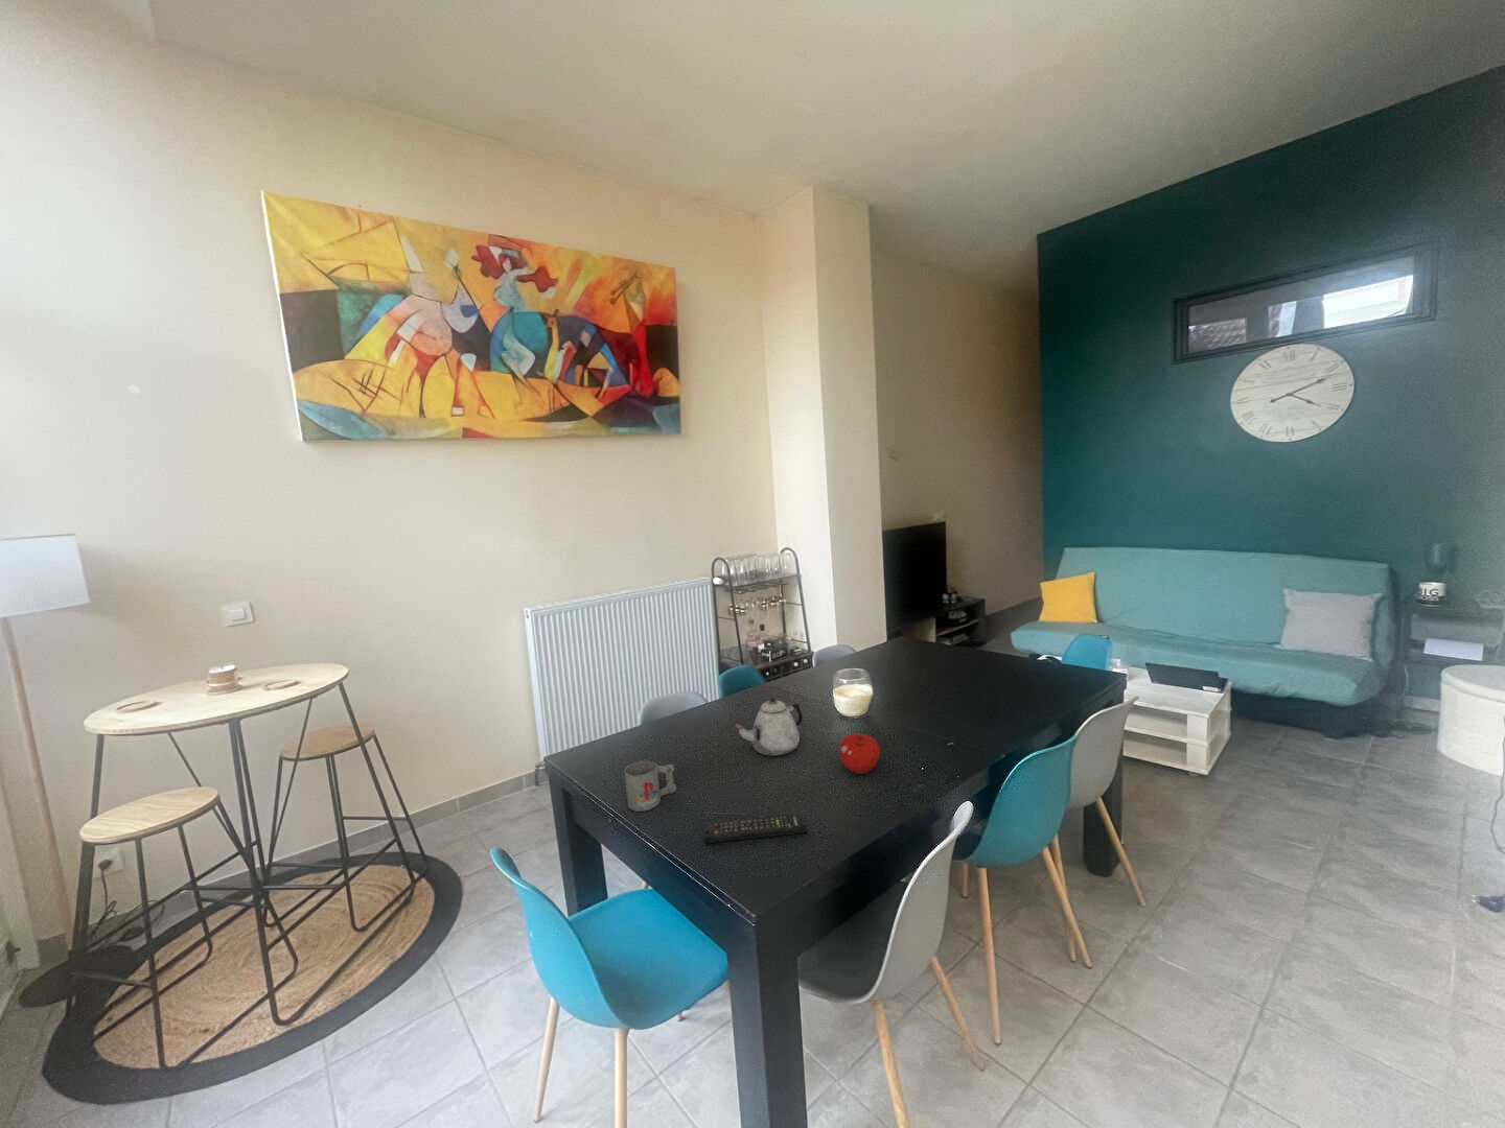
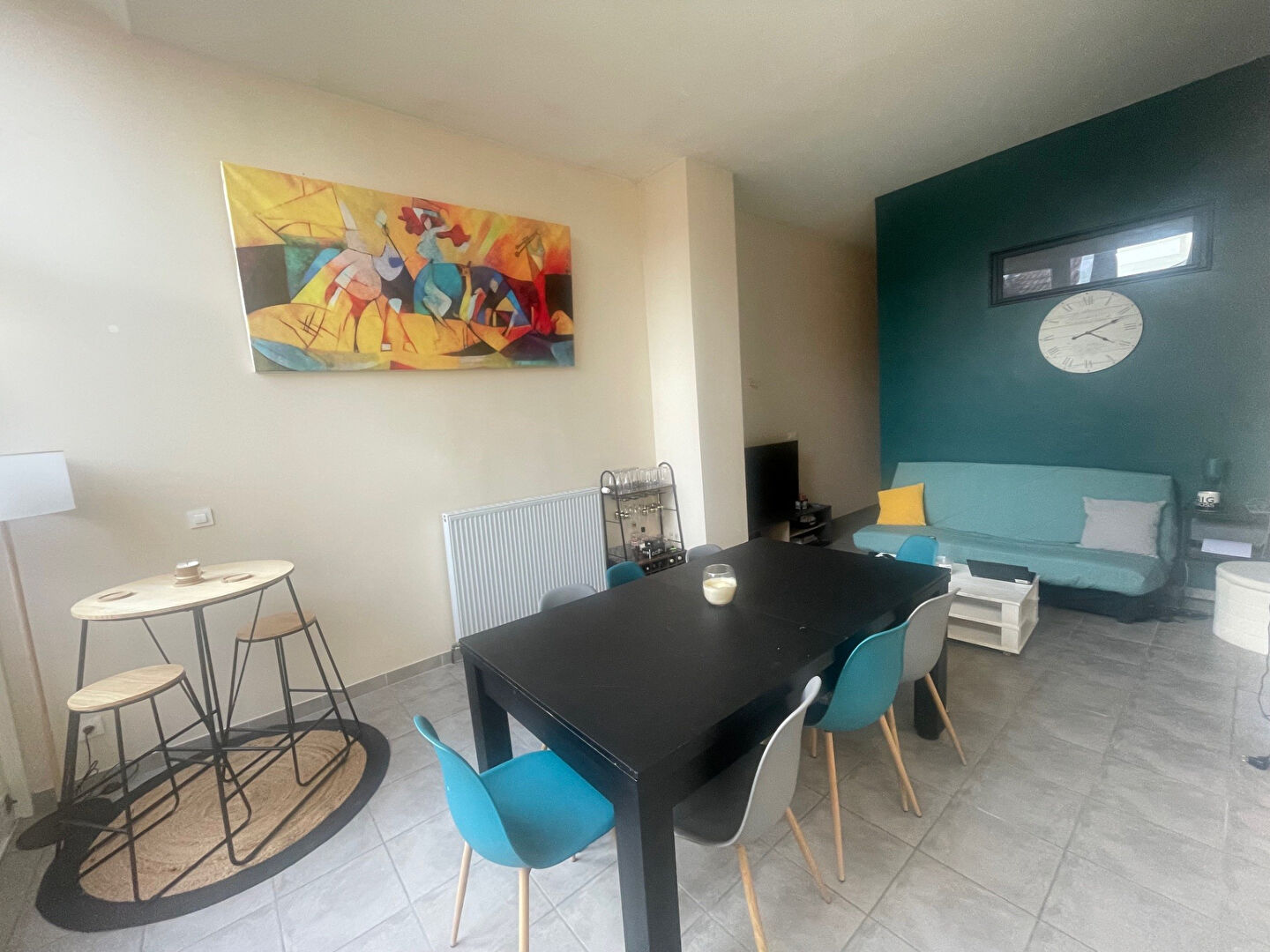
- teapot [734,697,803,757]
- mug [625,760,677,813]
- fruit [838,732,880,775]
- remote control [704,814,809,844]
